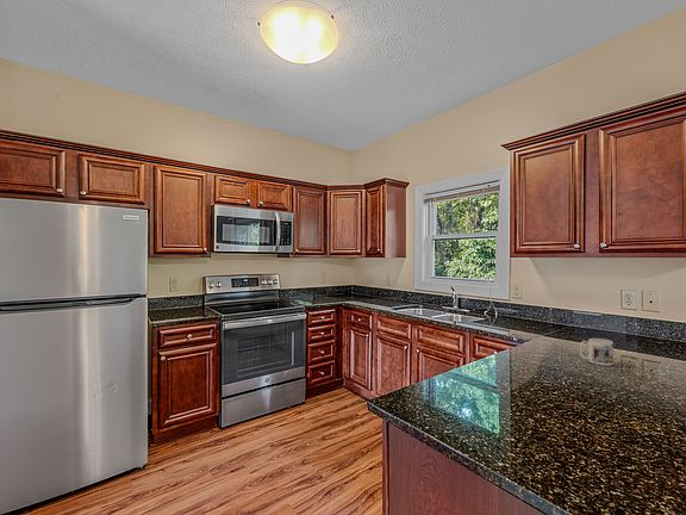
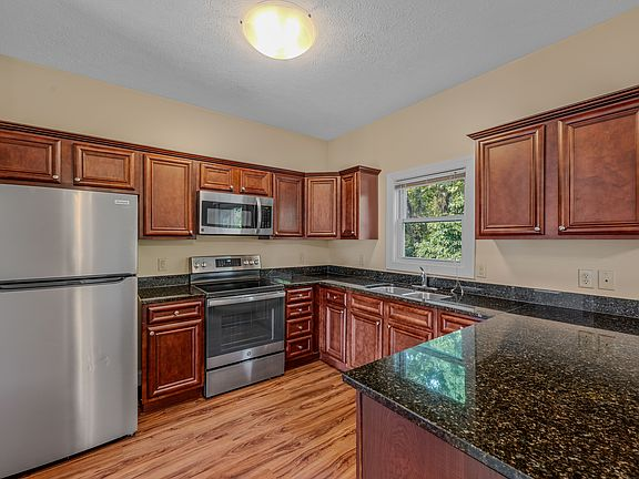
- mug [579,337,615,367]
